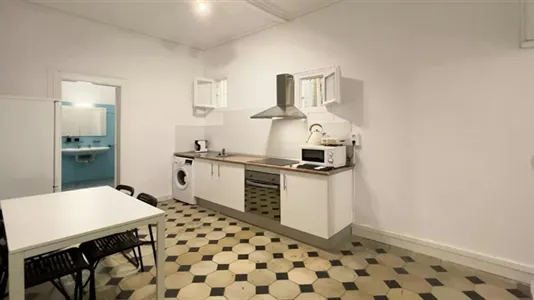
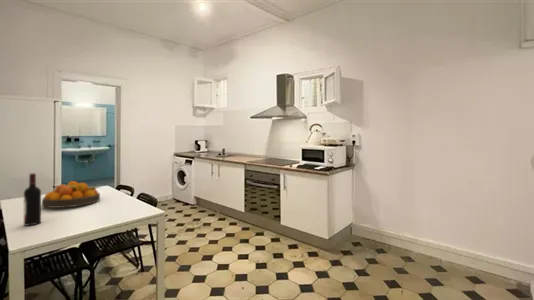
+ fruit bowl [41,180,102,209]
+ wine bottle [23,172,42,226]
